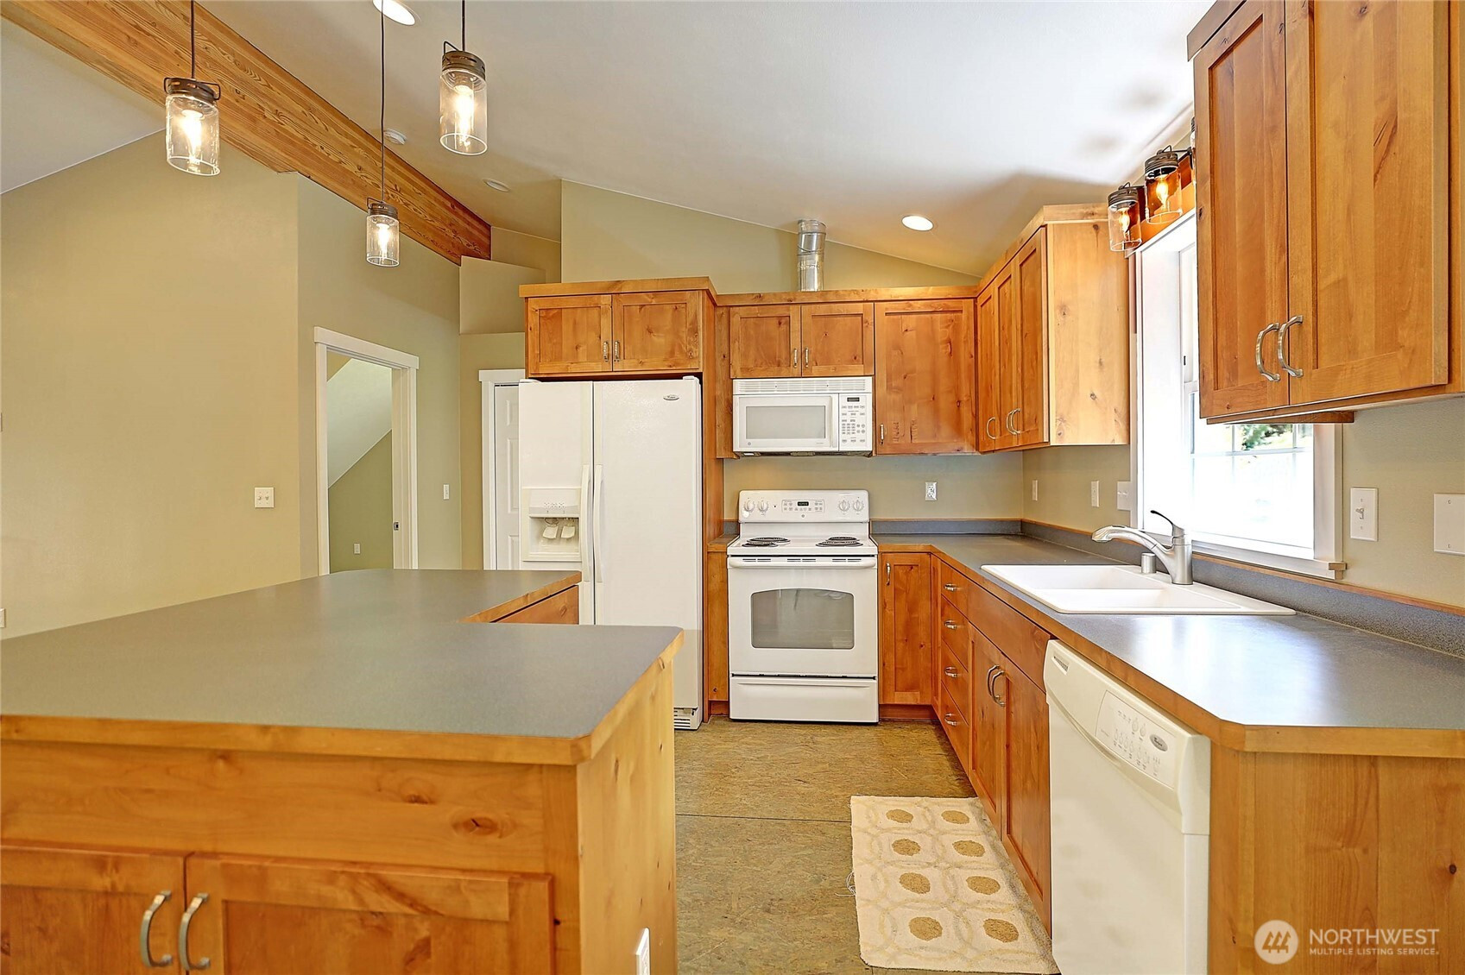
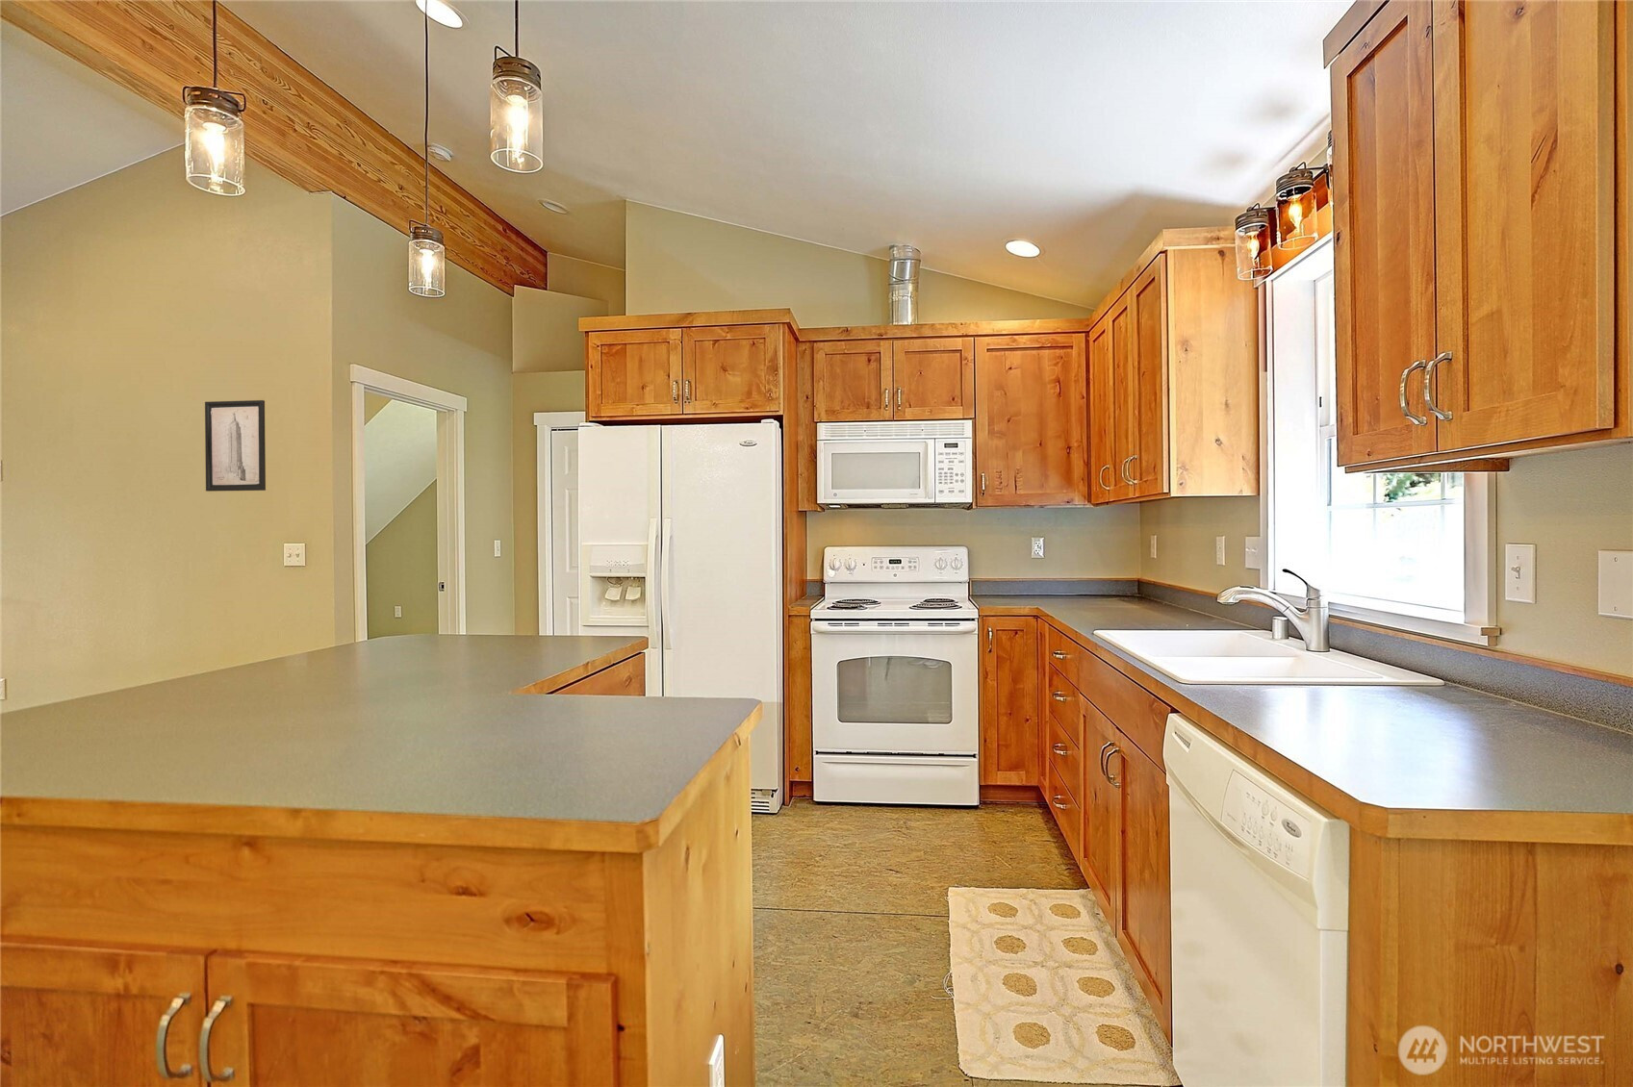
+ wall art [204,399,267,493]
